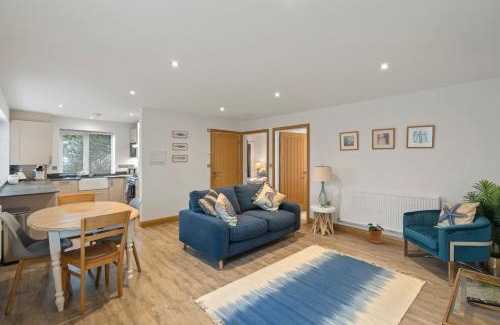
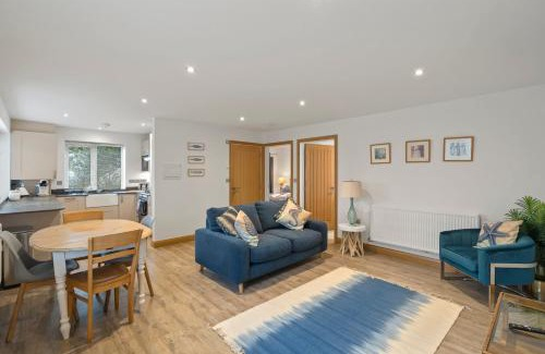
- potted plant [367,222,385,245]
